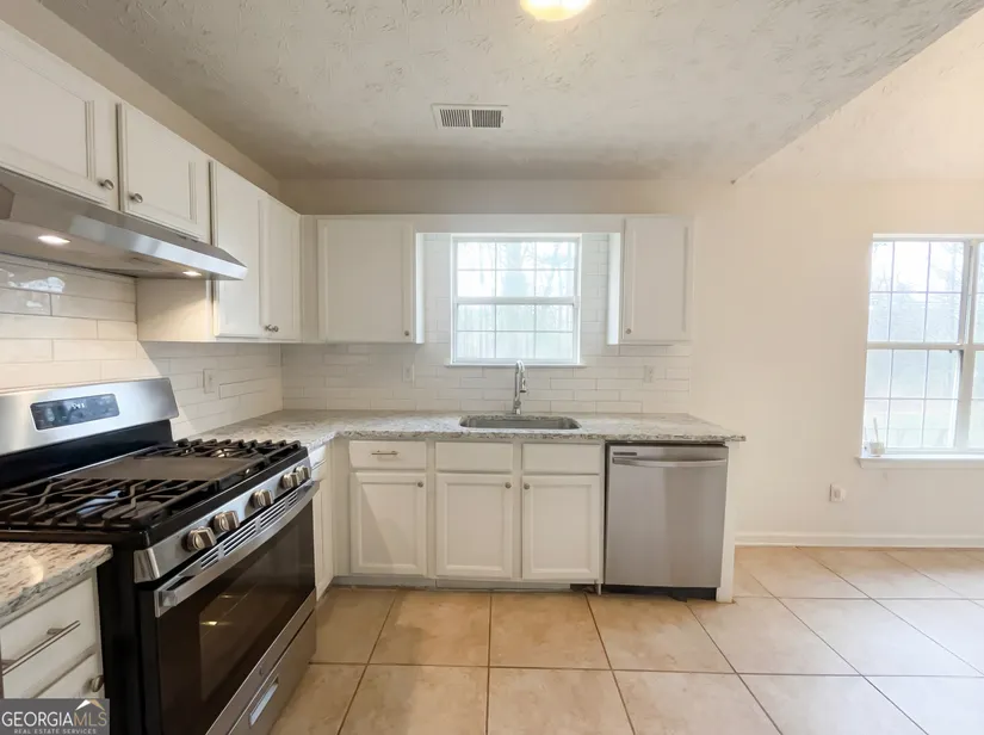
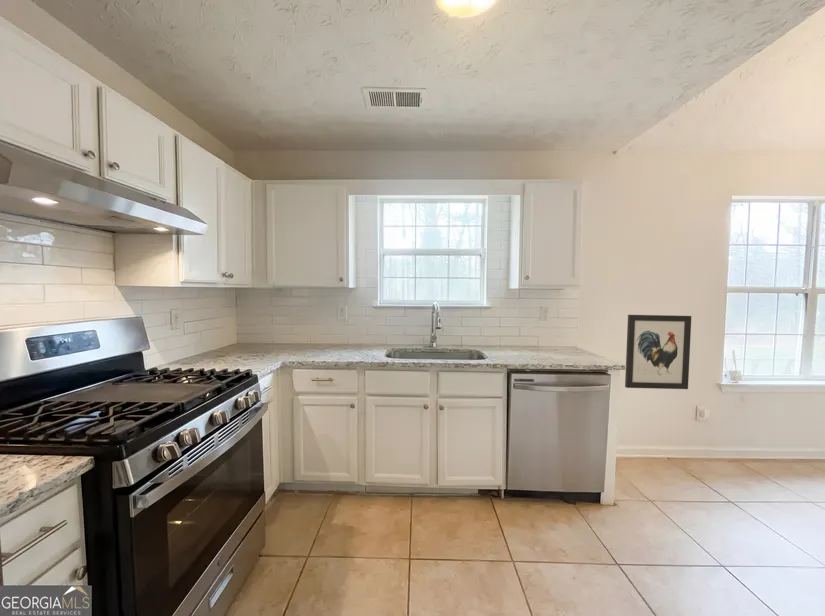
+ wall art [624,314,692,390]
